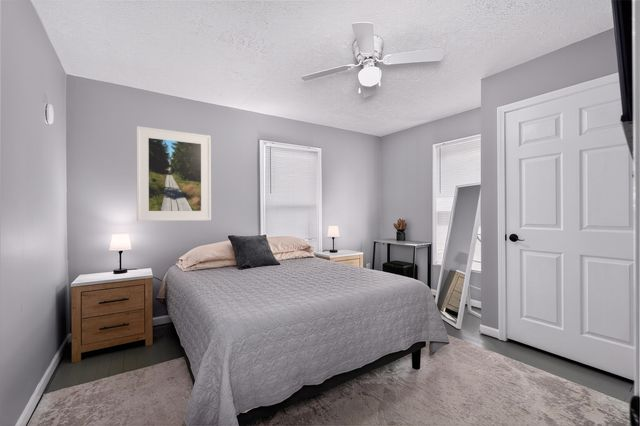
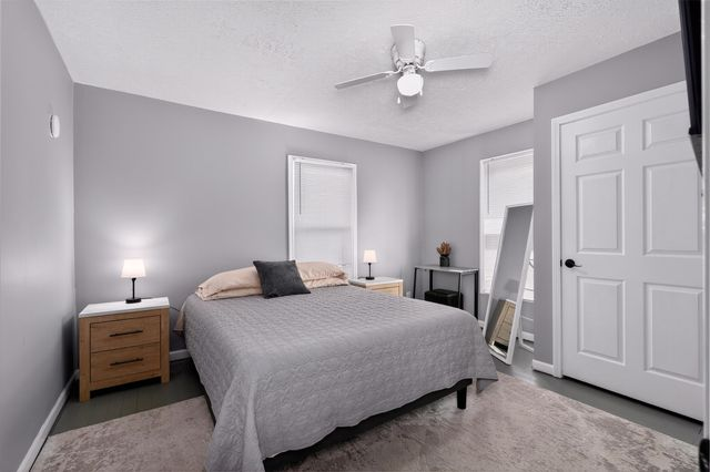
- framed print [136,125,212,222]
